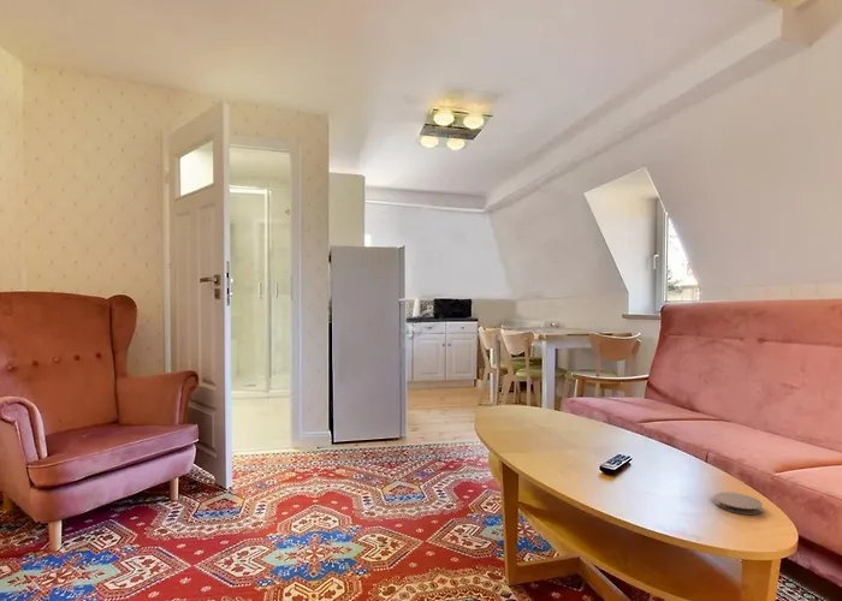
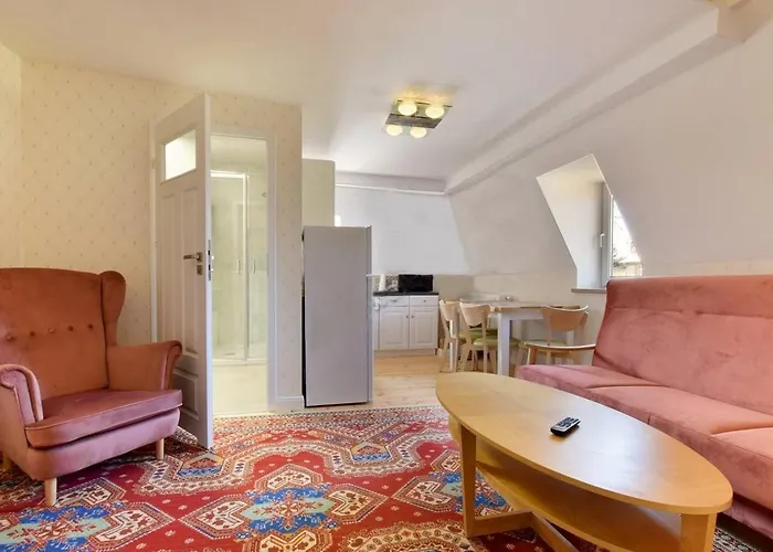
- coaster [713,490,764,516]
